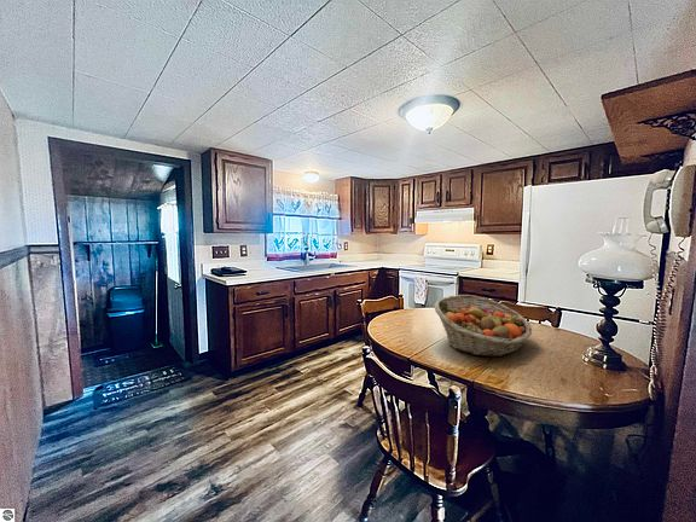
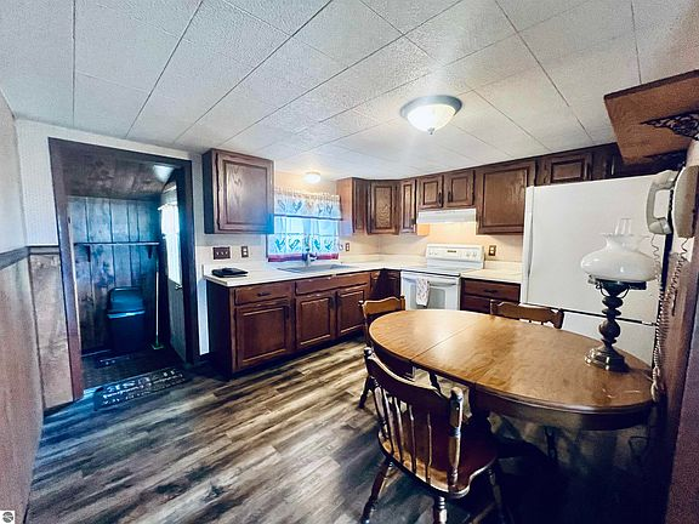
- fruit basket [434,294,533,358]
